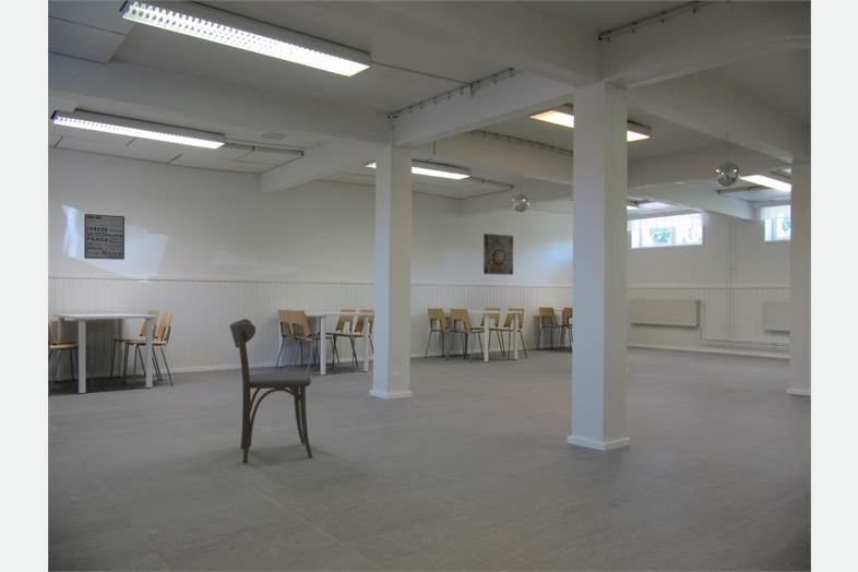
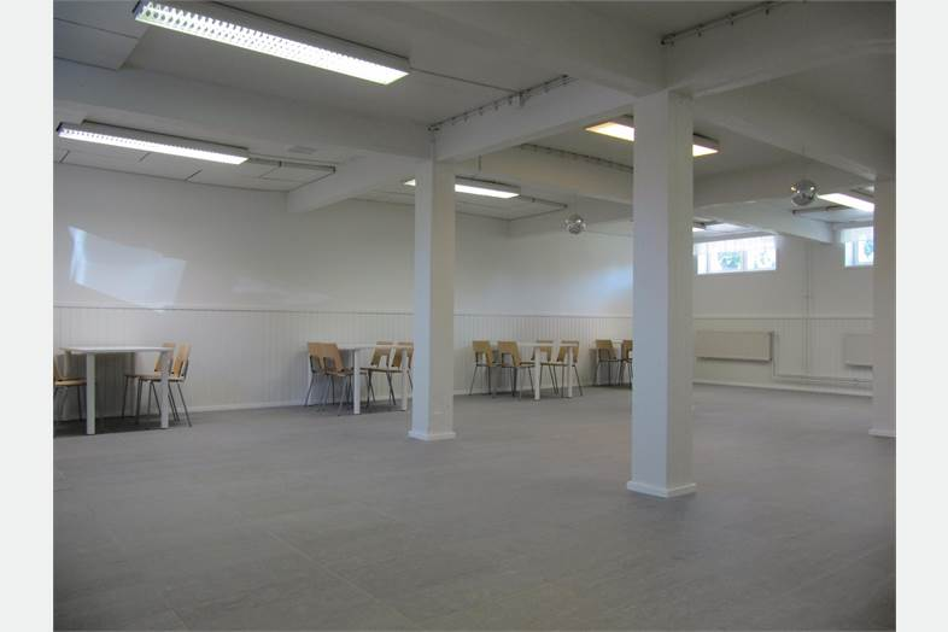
- dining chair [229,318,313,464]
- wall art [83,213,126,261]
- wall art [482,233,514,276]
